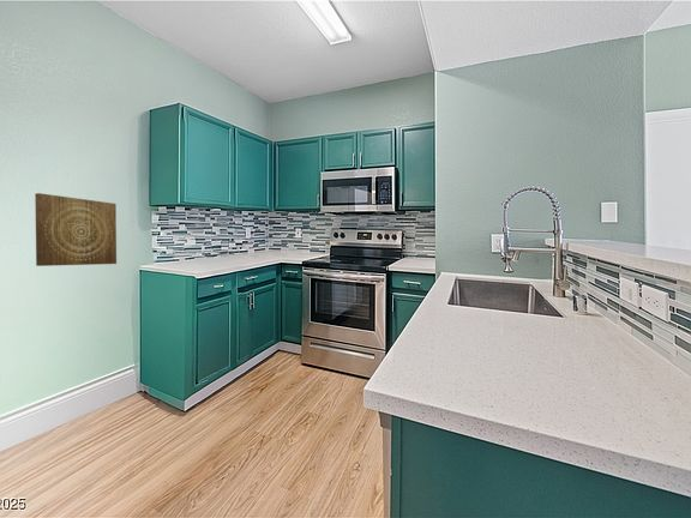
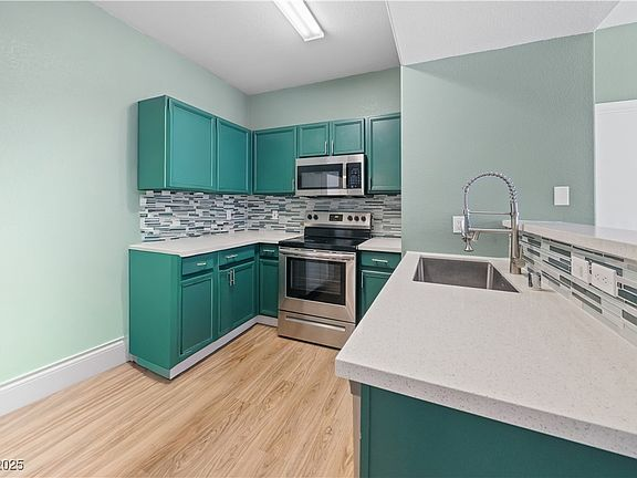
- wall art [34,192,118,267]
